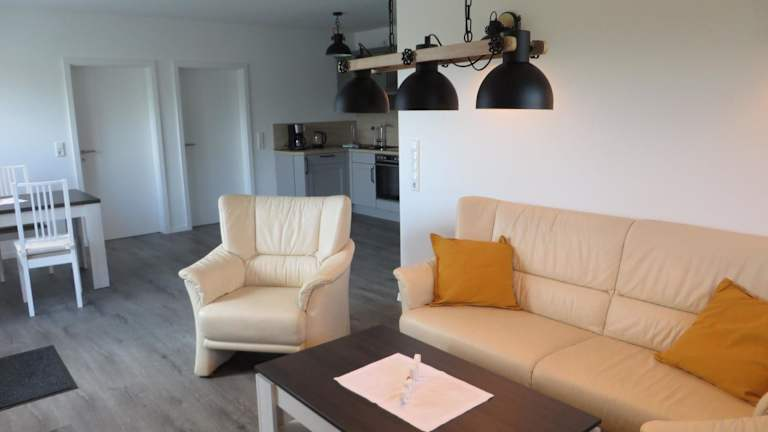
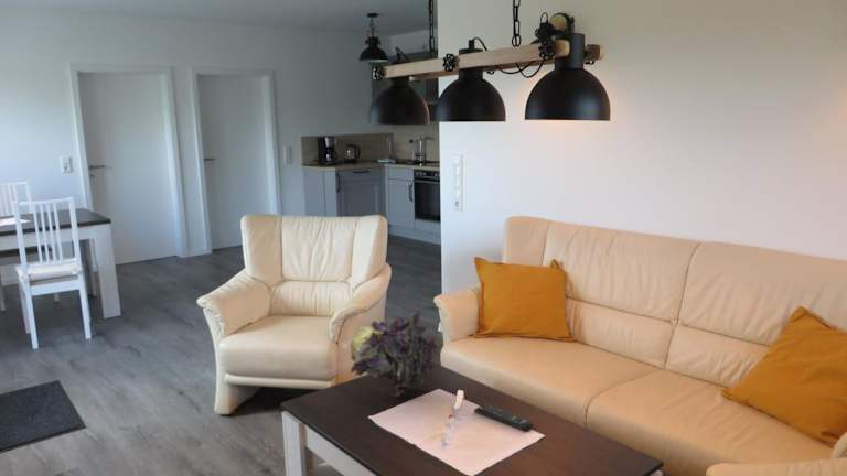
+ remote control [473,403,534,432]
+ plant [349,307,438,399]
